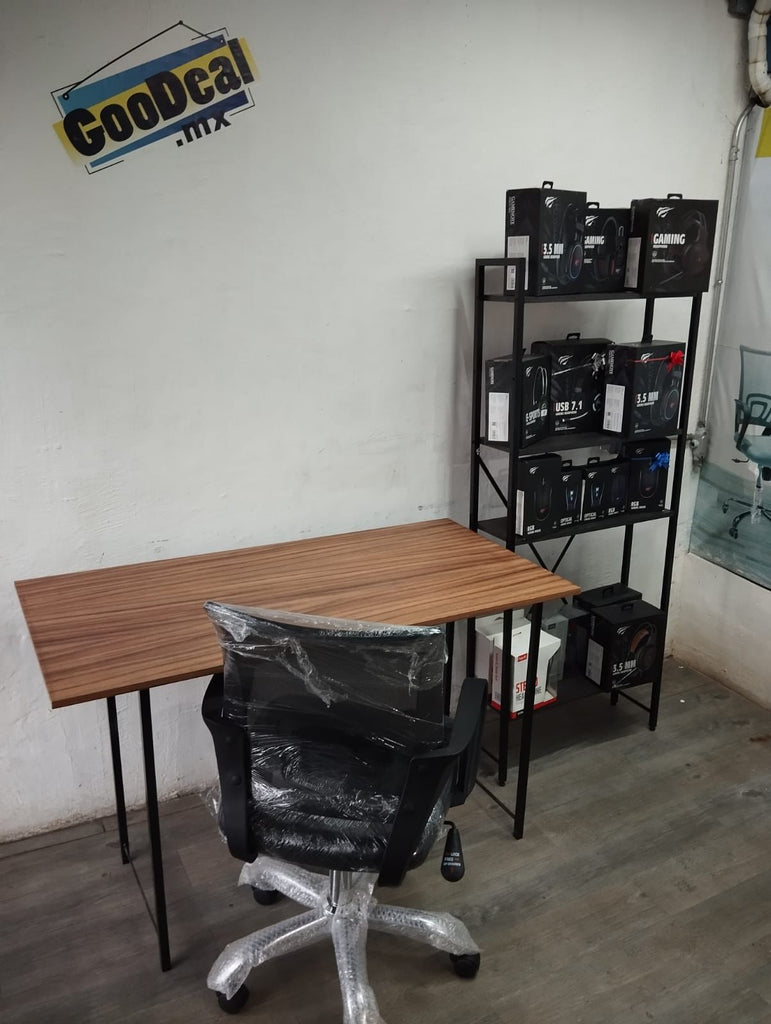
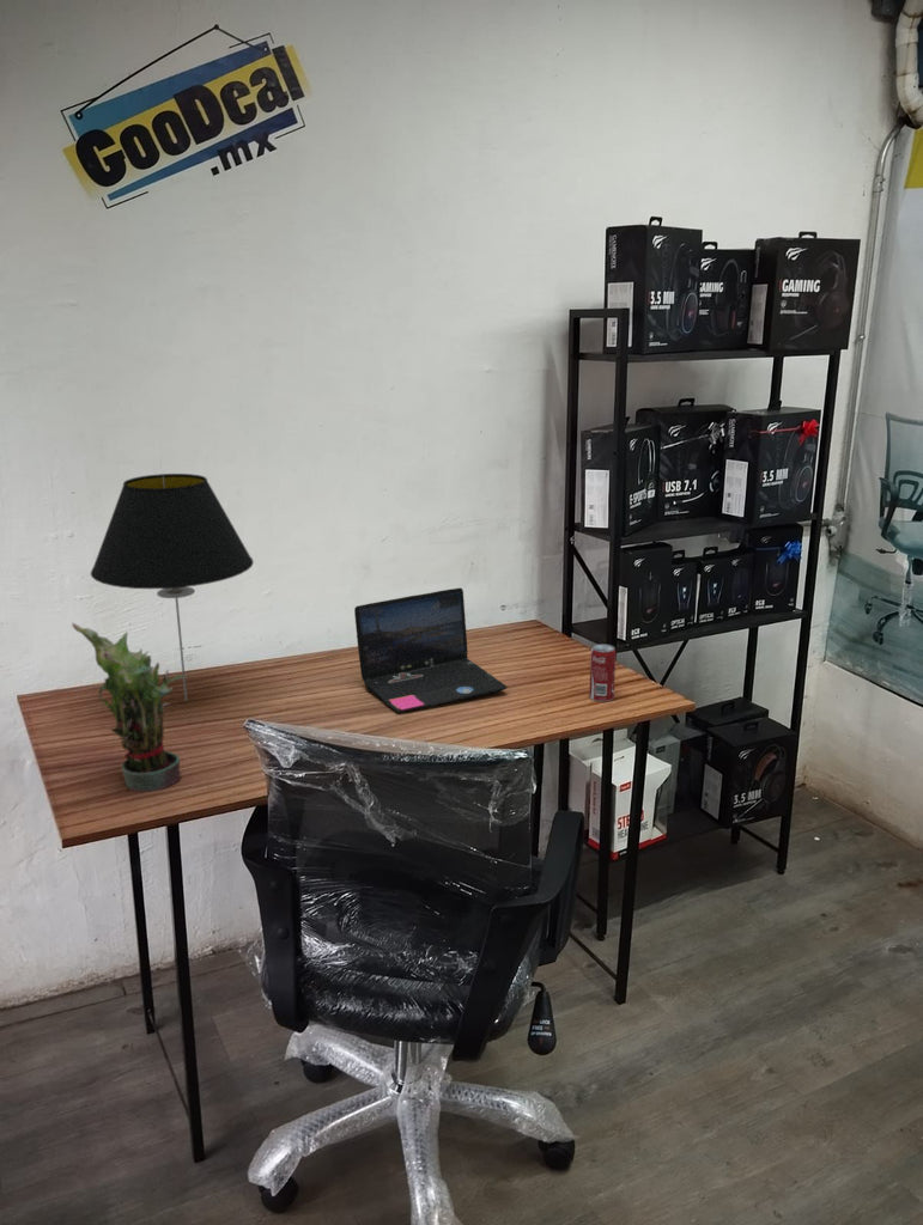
+ beverage can [588,642,618,702]
+ table lamp [90,473,255,702]
+ potted plant [71,622,190,793]
+ laptop [353,587,509,714]
